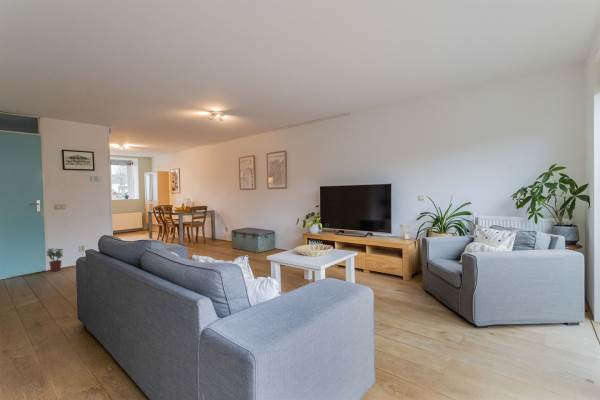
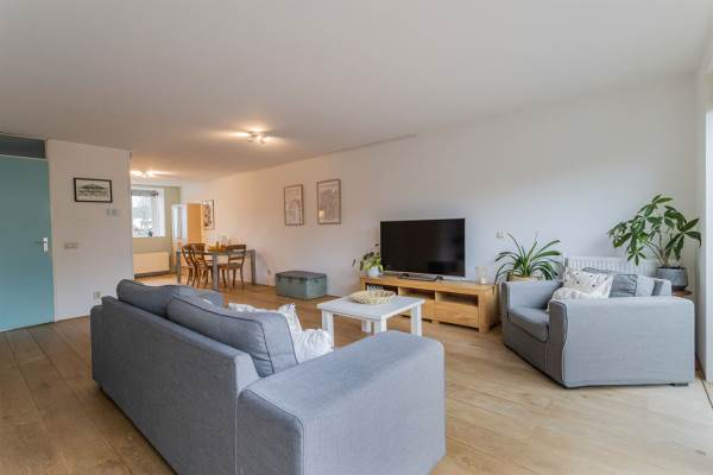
- potted plant [45,247,64,273]
